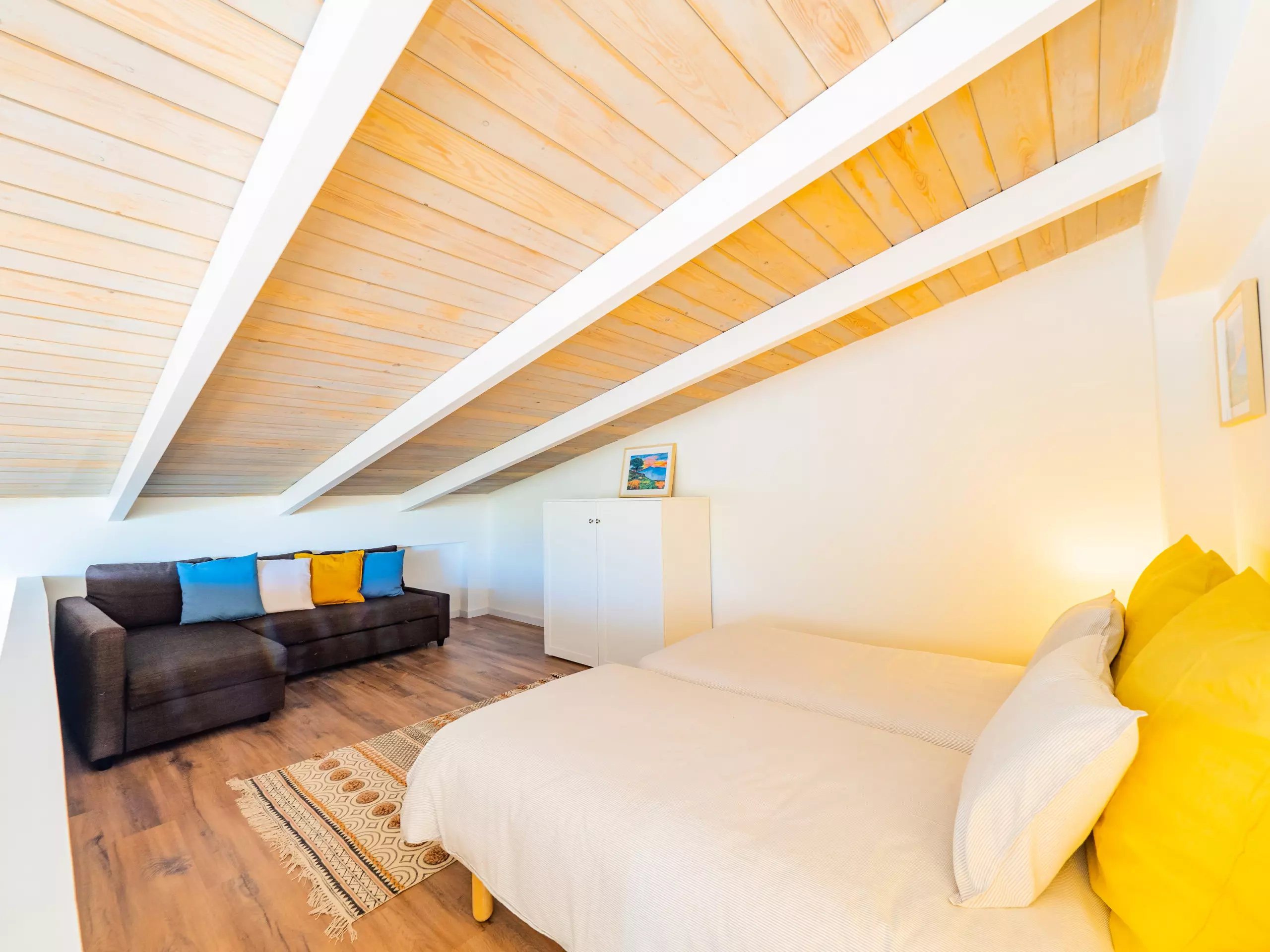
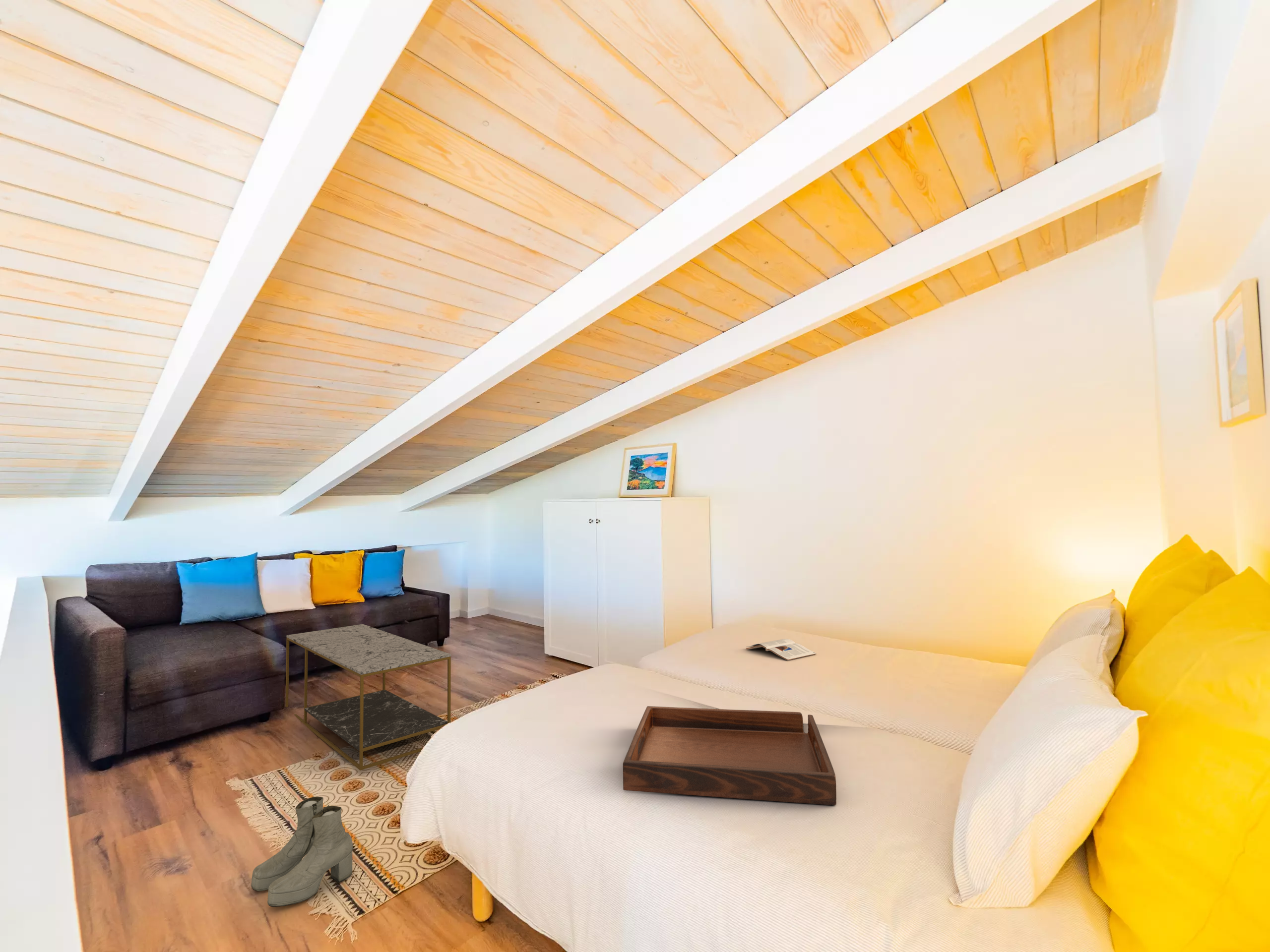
+ coffee table [285,624,451,771]
+ magazine [746,638,817,661]
+ boots [251,796,353,907]
+ serving tray [623,706,837,806]
